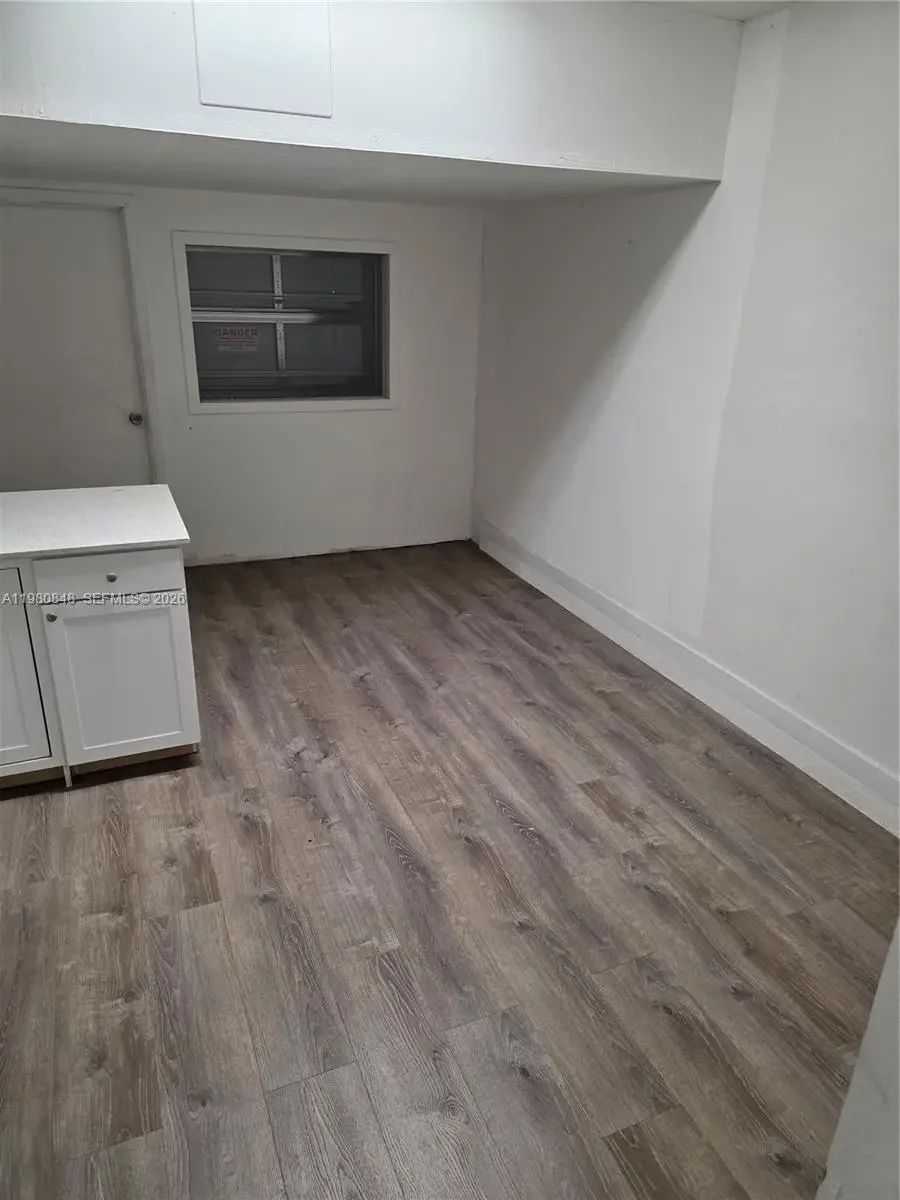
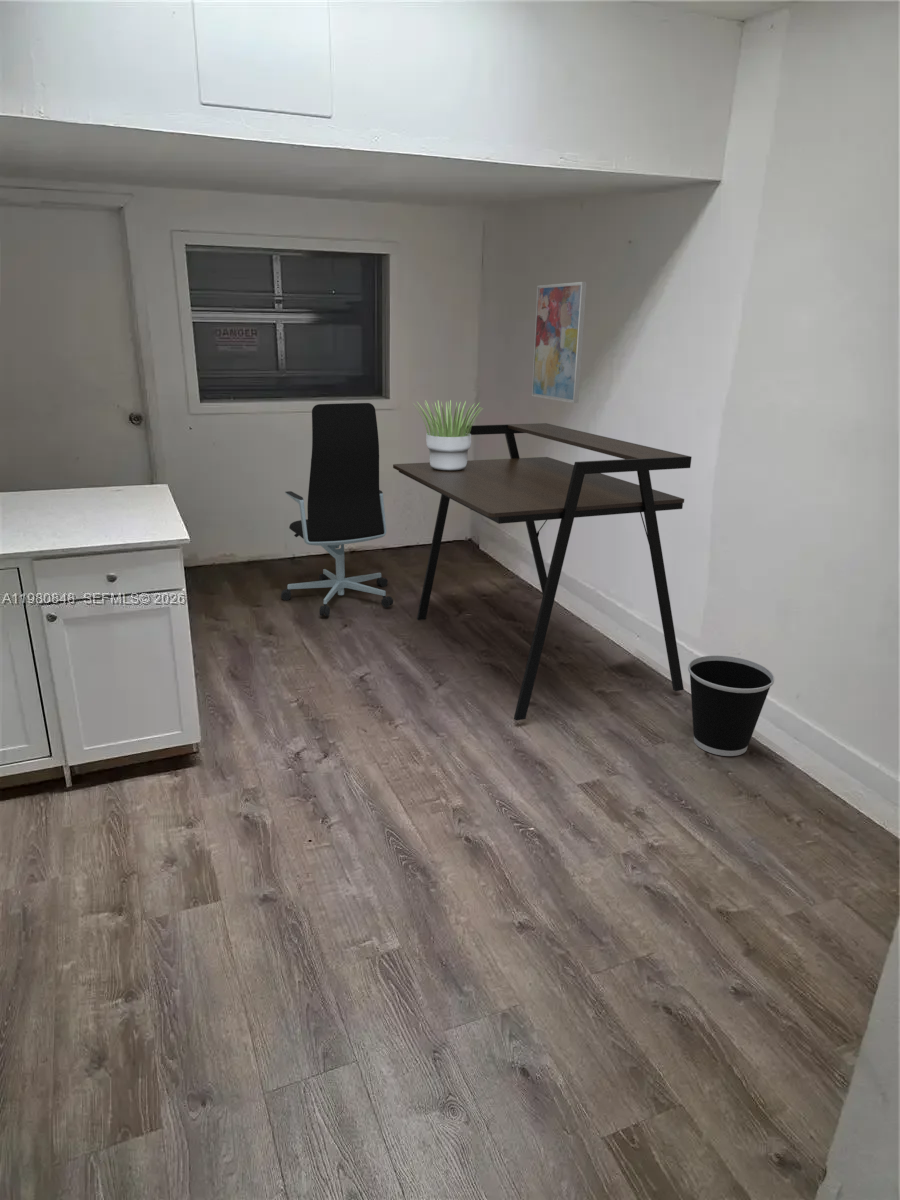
+ office chair [280,402,394,617]
+ potted plant [413,399,483,471]
+ wastebasket [687,655,775,757]
+ wall art [531,281,588,404]
+ desk [392,422,693,722]
